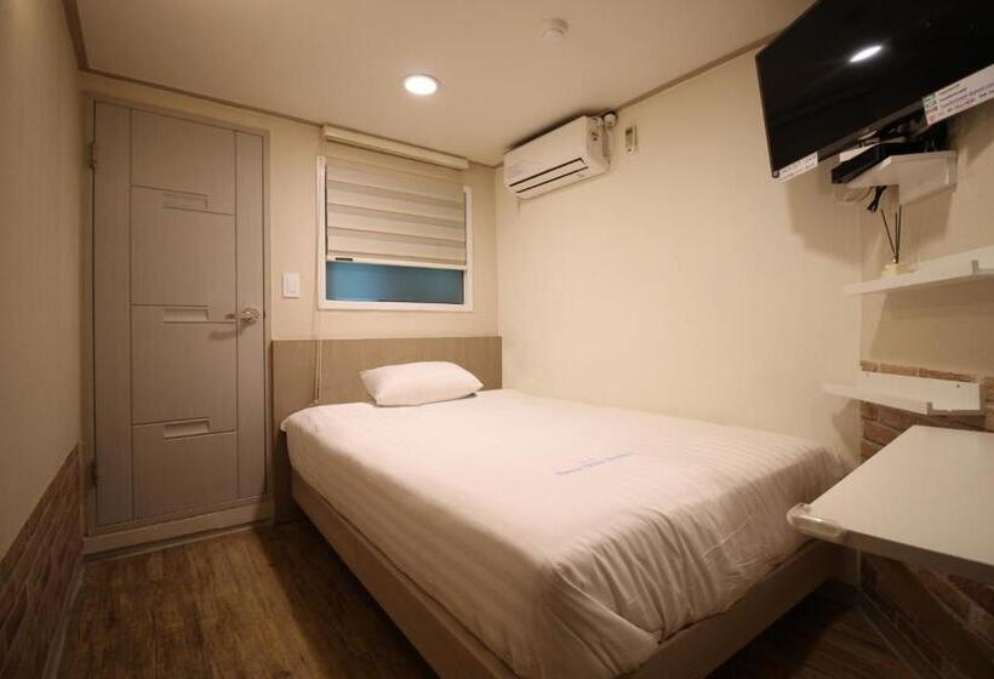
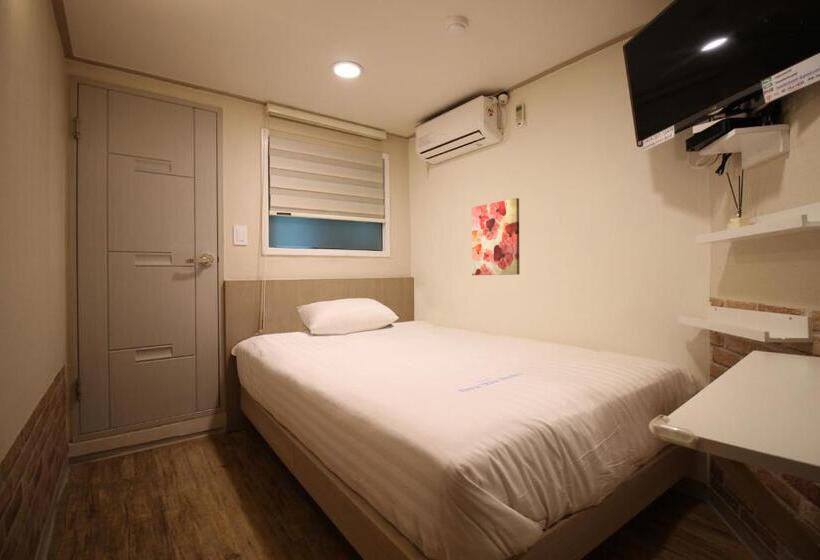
+ wall art [471,197,521,276]
